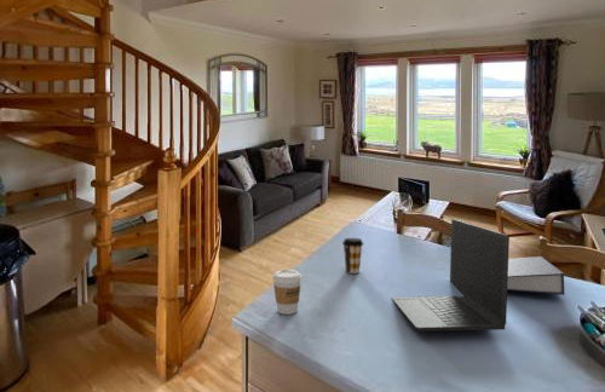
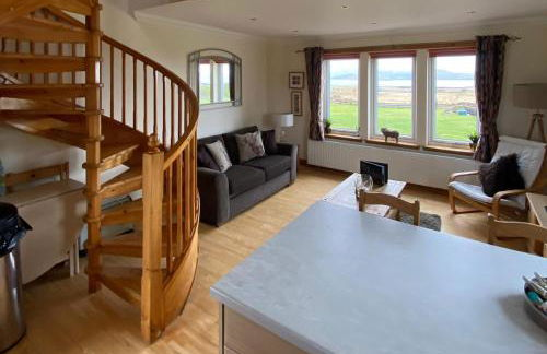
- coffee cup [341,237,364,275]
- coffee cup [272,269,302,316]
- laptop [391,218,511,333]
- book [507,255,565,296]
